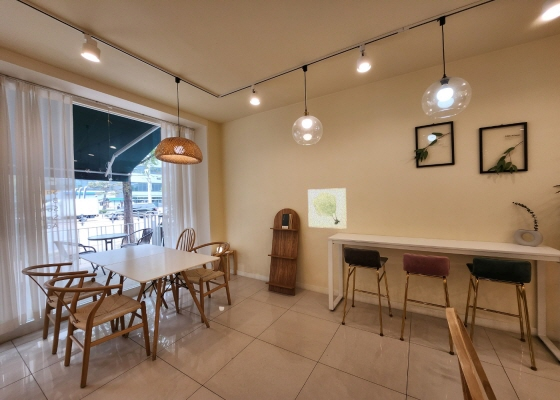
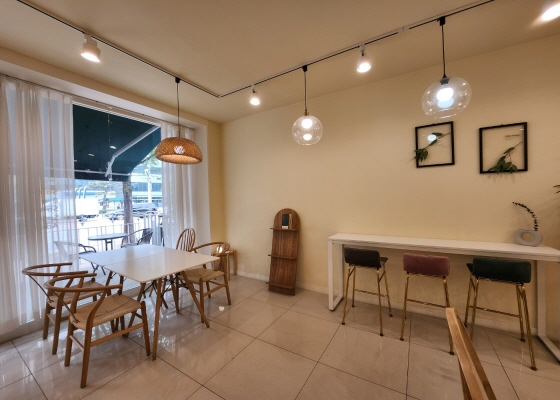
- wall art [307,187,348,230]
